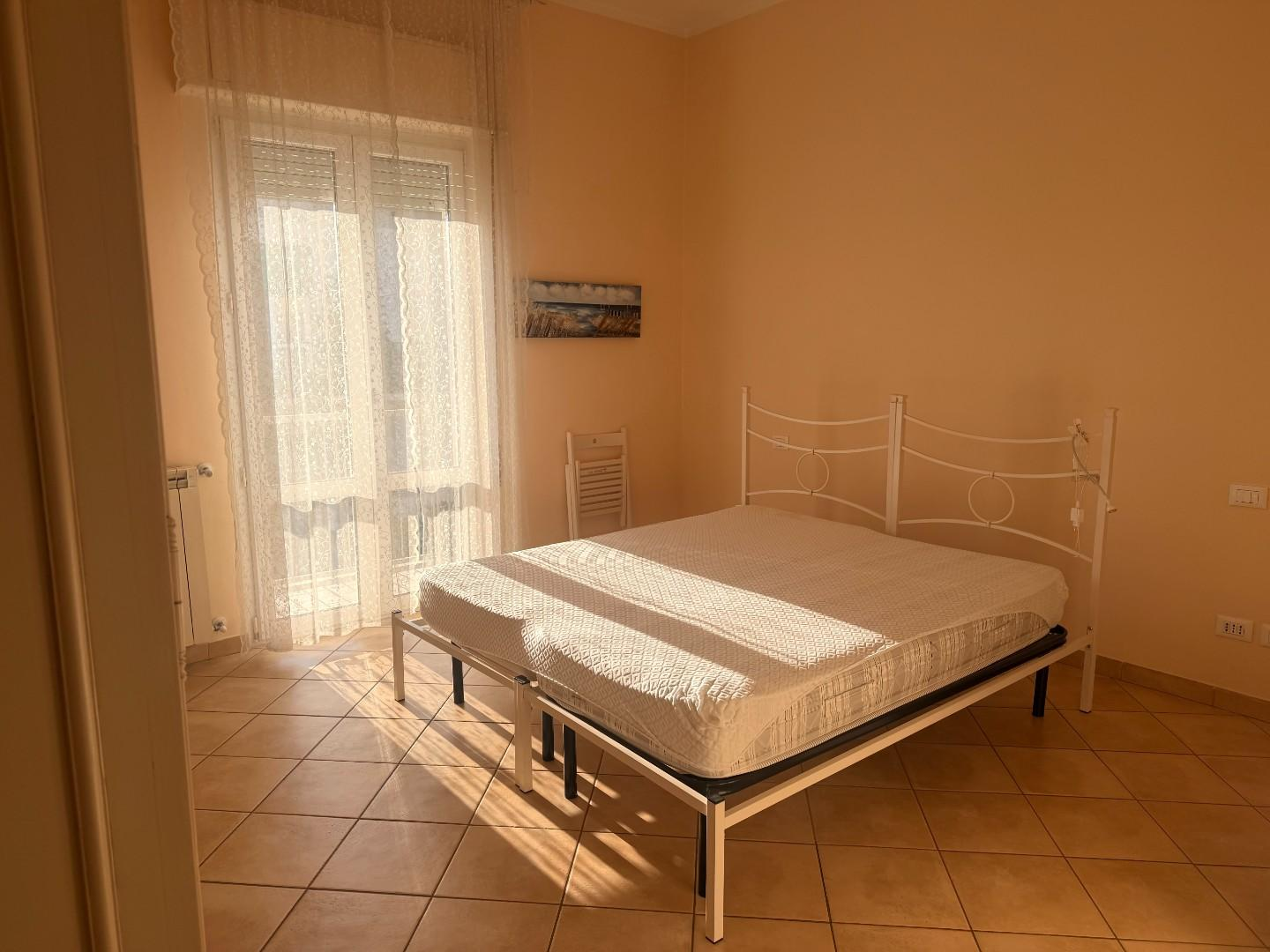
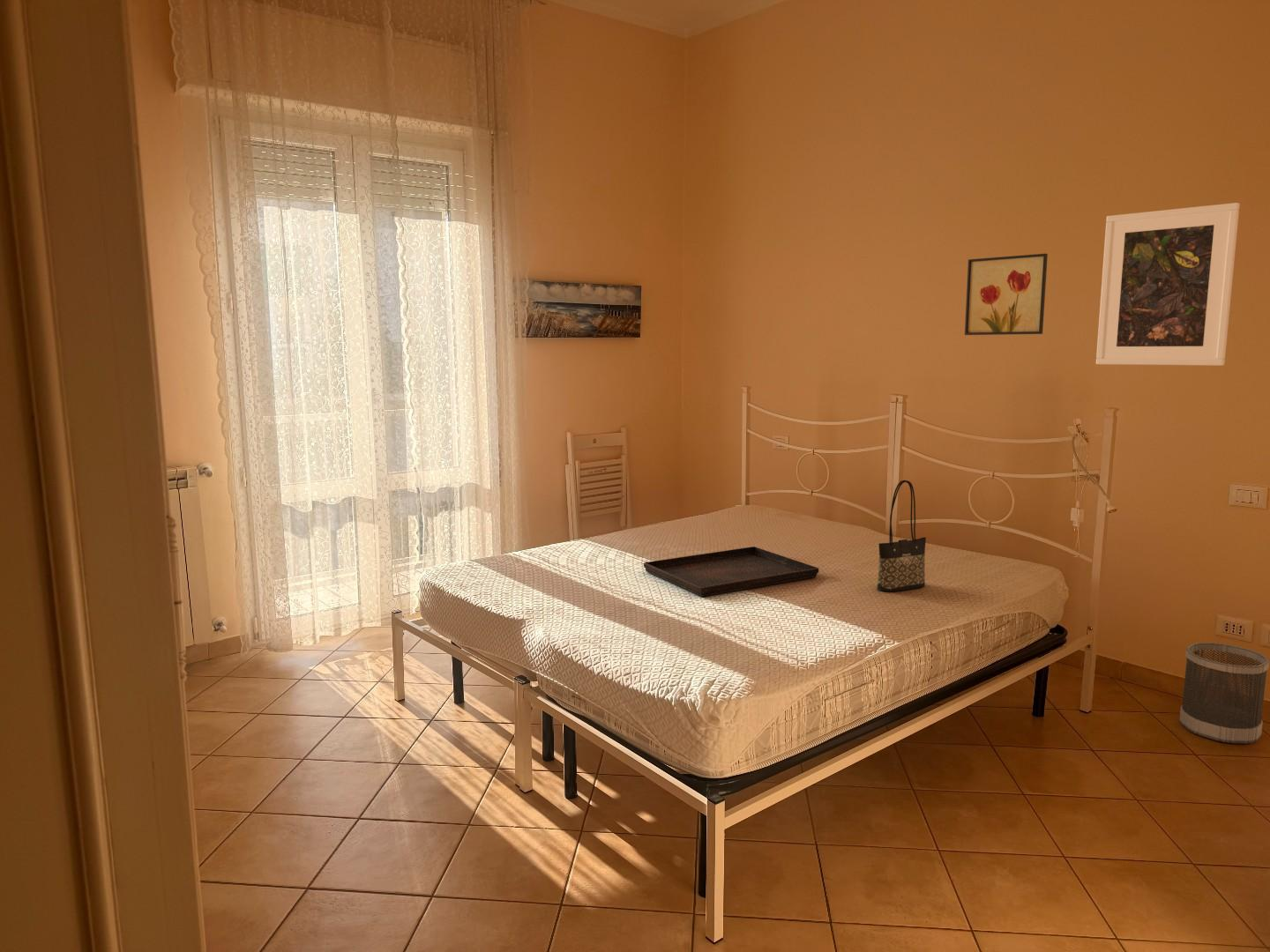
+ tote bag [876,480,927,592]
+ serving tray [643,546,819,598]
+ wall art [964,253,1049,336]
+ wastebasket [1178,642,1270,745]
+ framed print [1095,202,1240,367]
